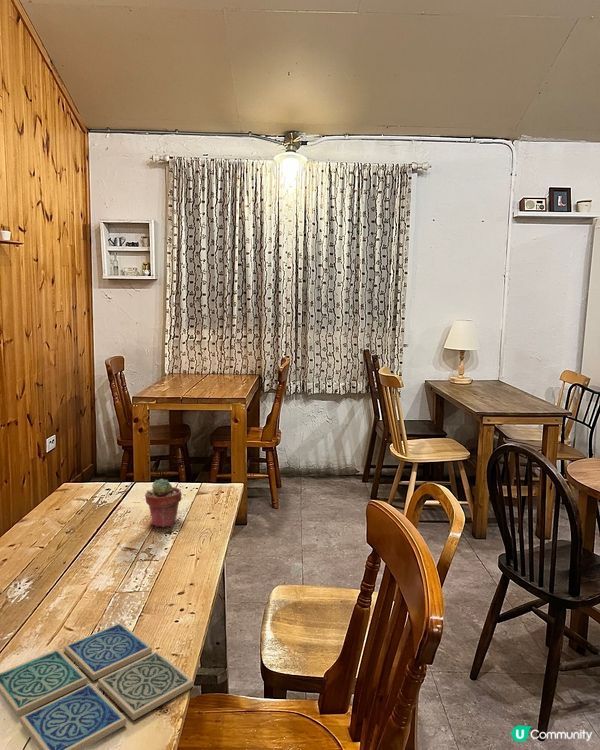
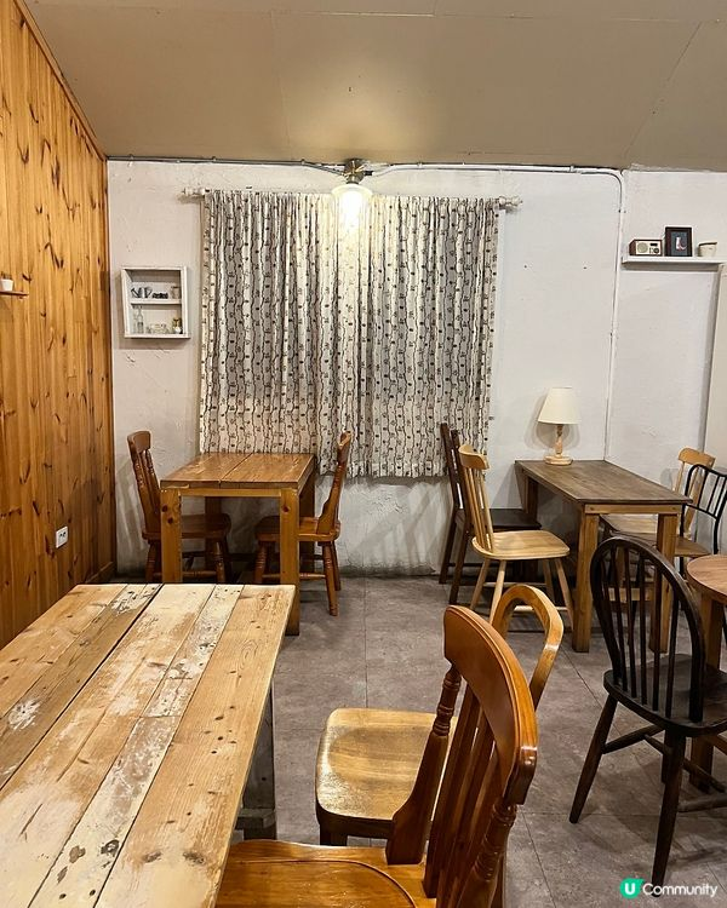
- potted succulent [144,478,183,529]
- drink coaster [0,622,195,750]
